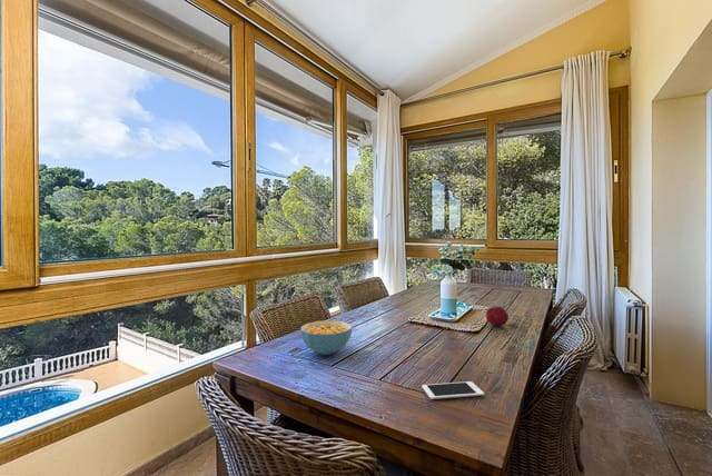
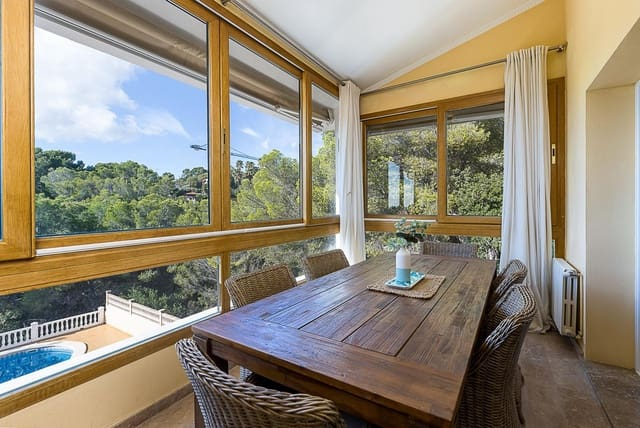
- cereal bowl [300,319,353,356]
- fruit [485,305,510,327]
- cell phone [421,380,485,400]
